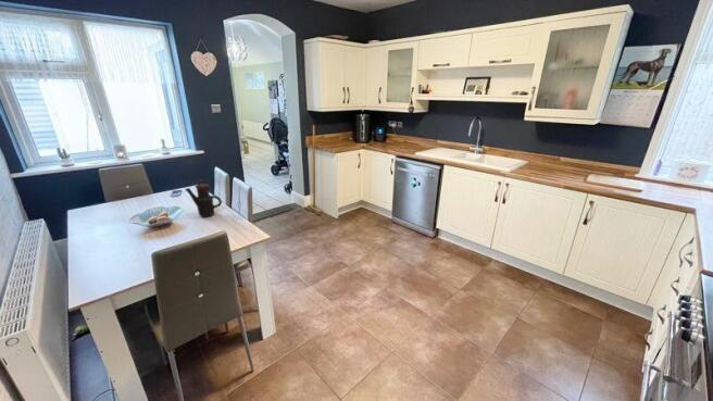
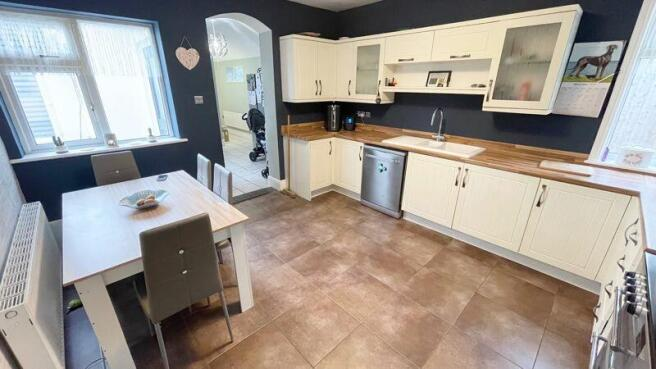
- teapot [184,178,223,218]
